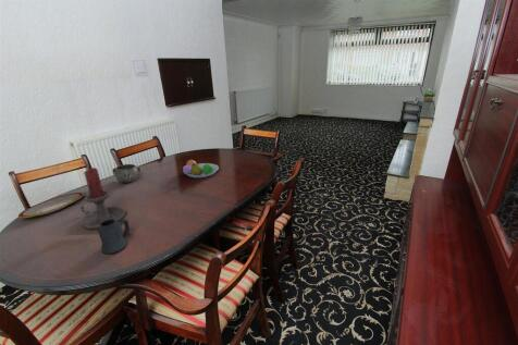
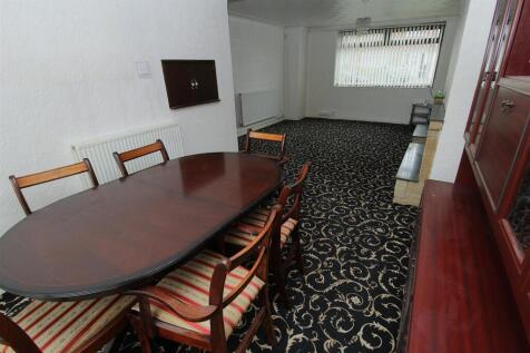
- decorative bowl [112,163,141,184]
- fruit bowl [182,159,220,178]
- plate [17,192,85,219]
- candle holder [79,167,126,231]
- mug [97,218,131,256]
